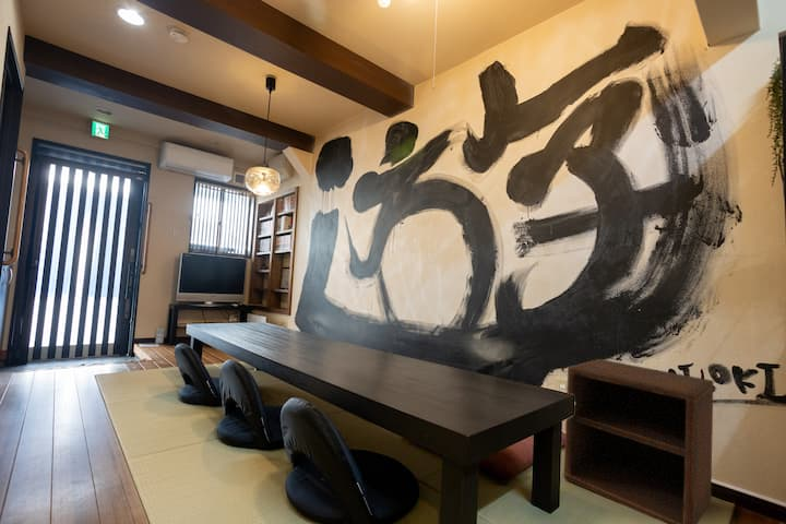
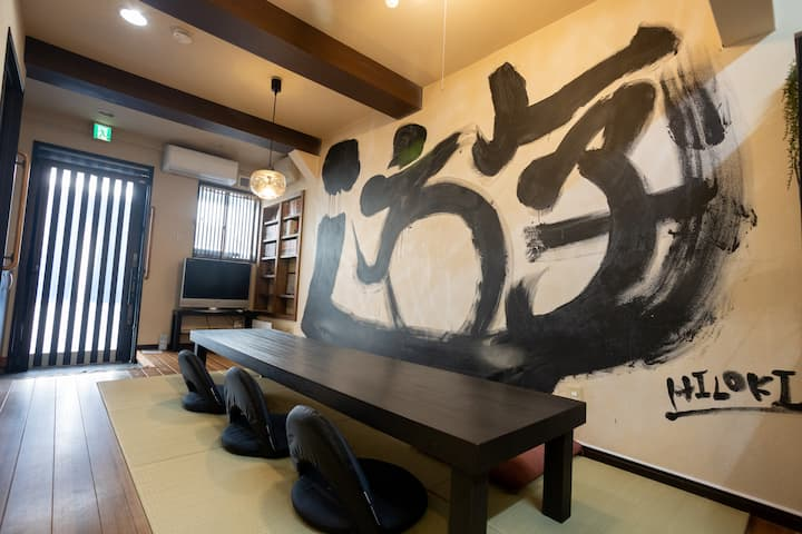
- nightstand [563,358,714,524]
